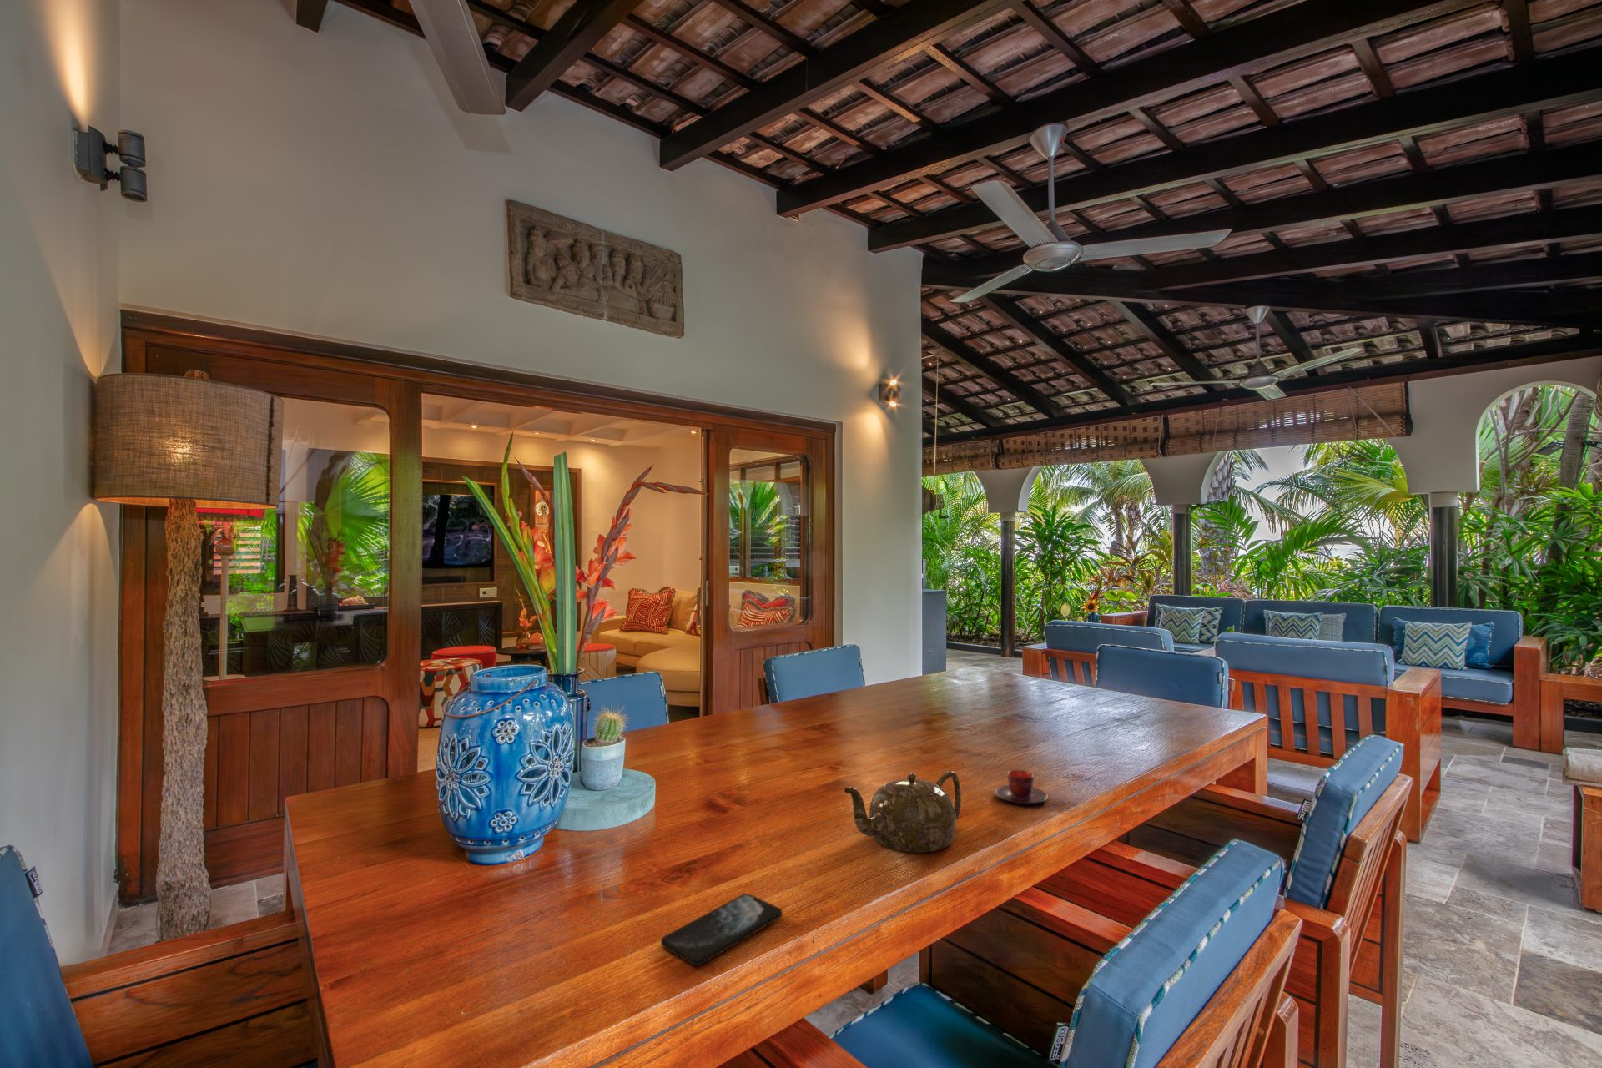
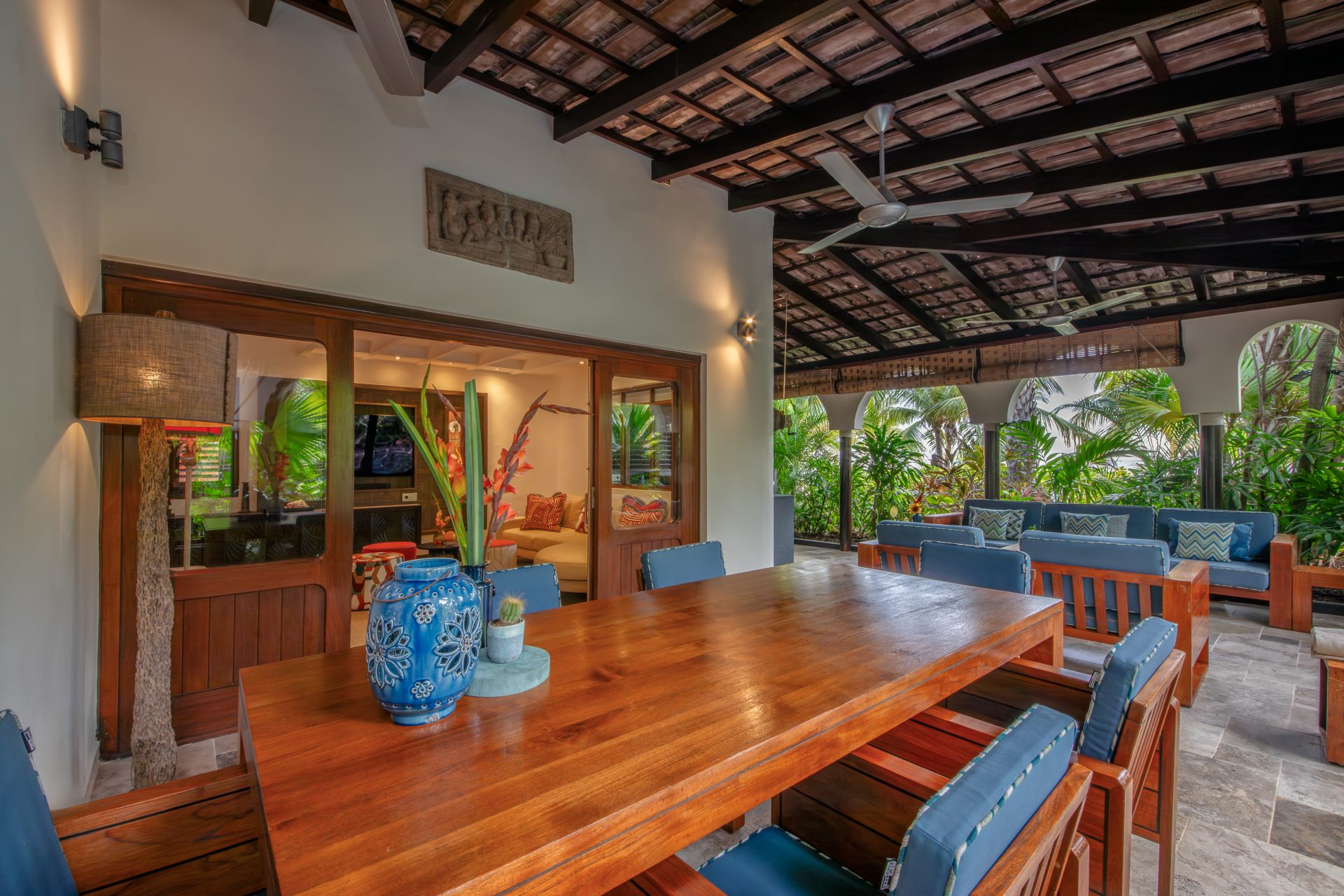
- smartphone [660,893,783,967]
- teacup [994,769,1049,805]
- teapot [844,770,962,853]
